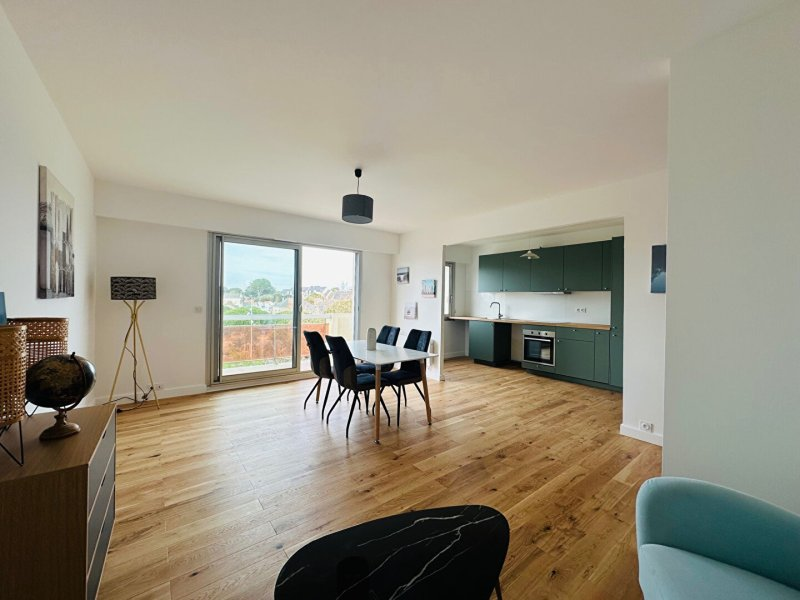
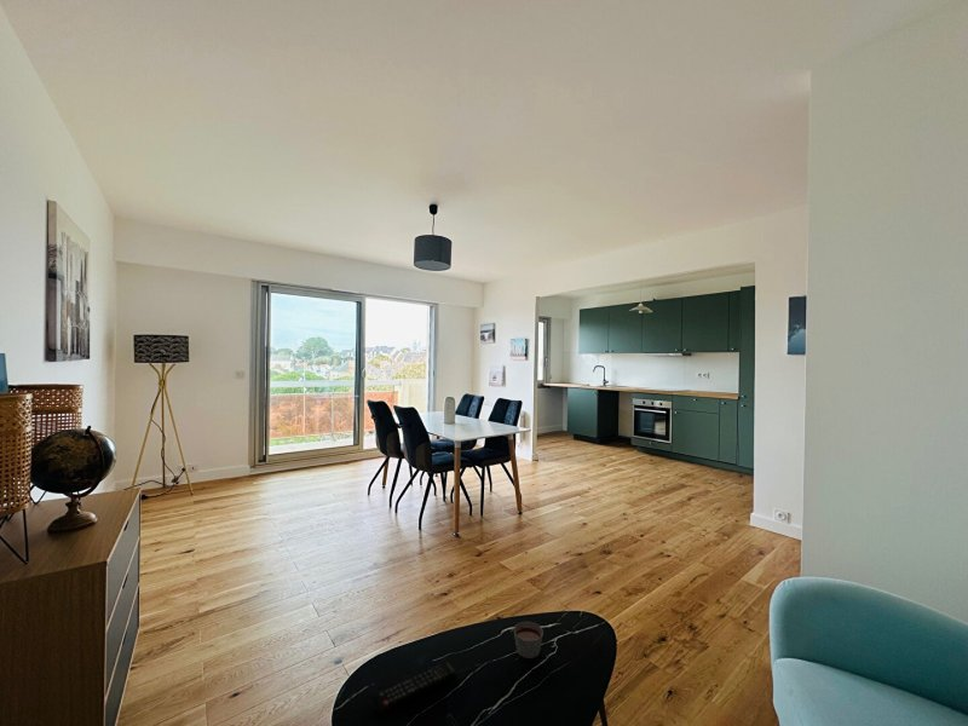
+ remote control [371,659,459,715]
+ candle [513,621,544,659]
